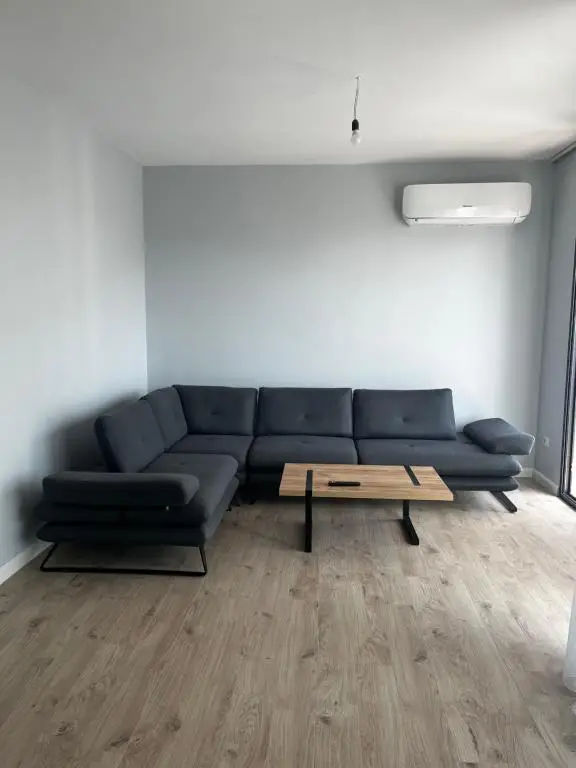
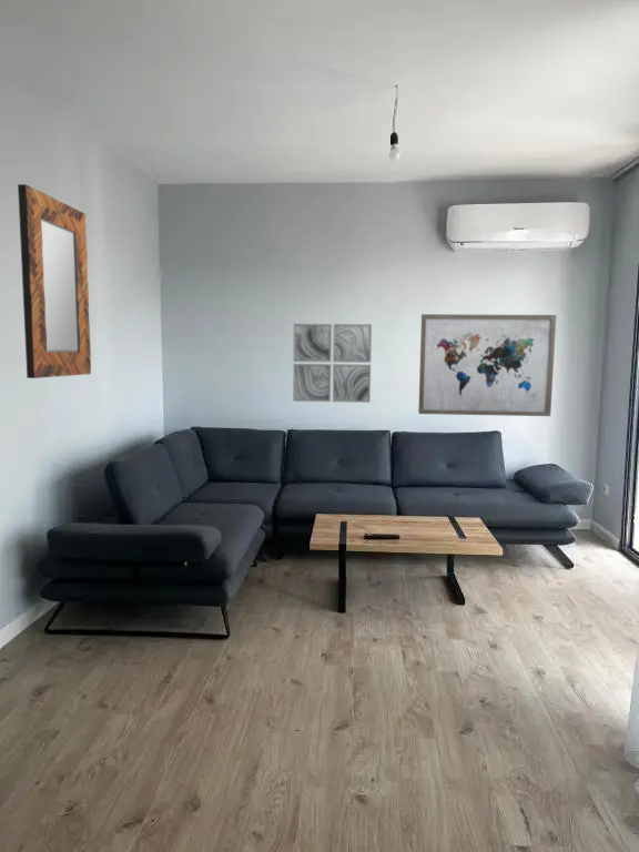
+ home mirror [17,183,92,379]
+ wall art [292,323,373,404]
+ wall art [417,313,557,417]
